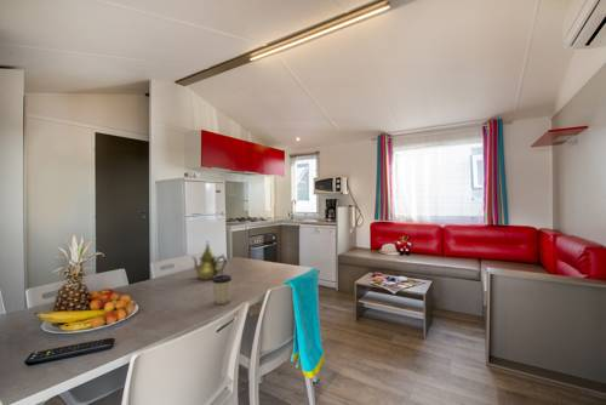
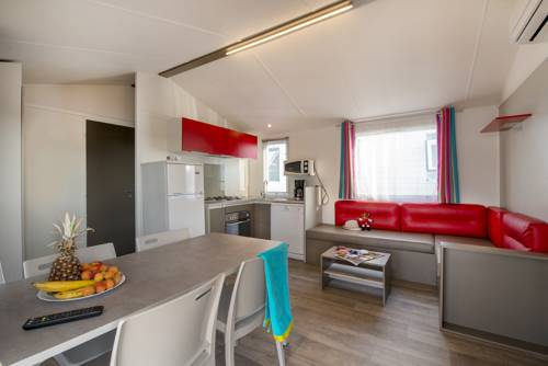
- teapot [191,240,228,281]
- cup [211,274,233,306]
